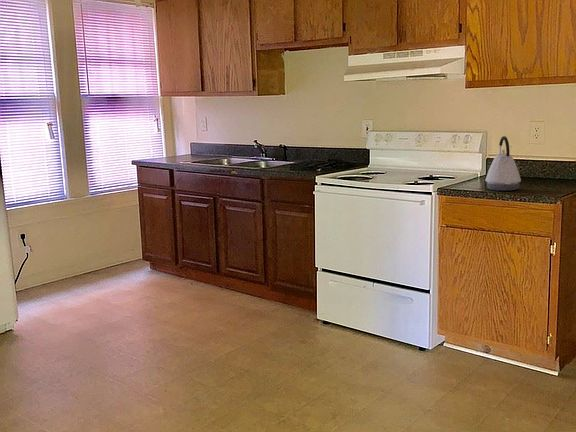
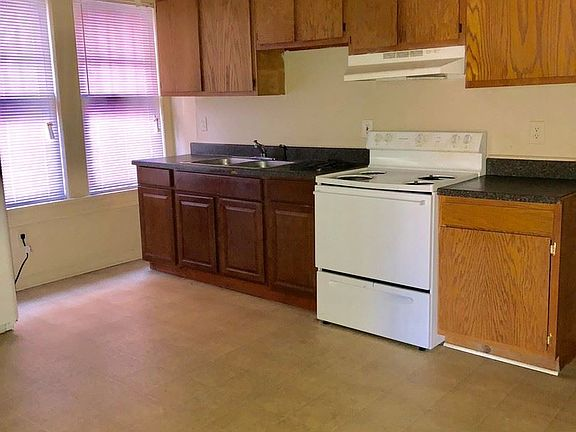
- kettle [485,135,522,192]
